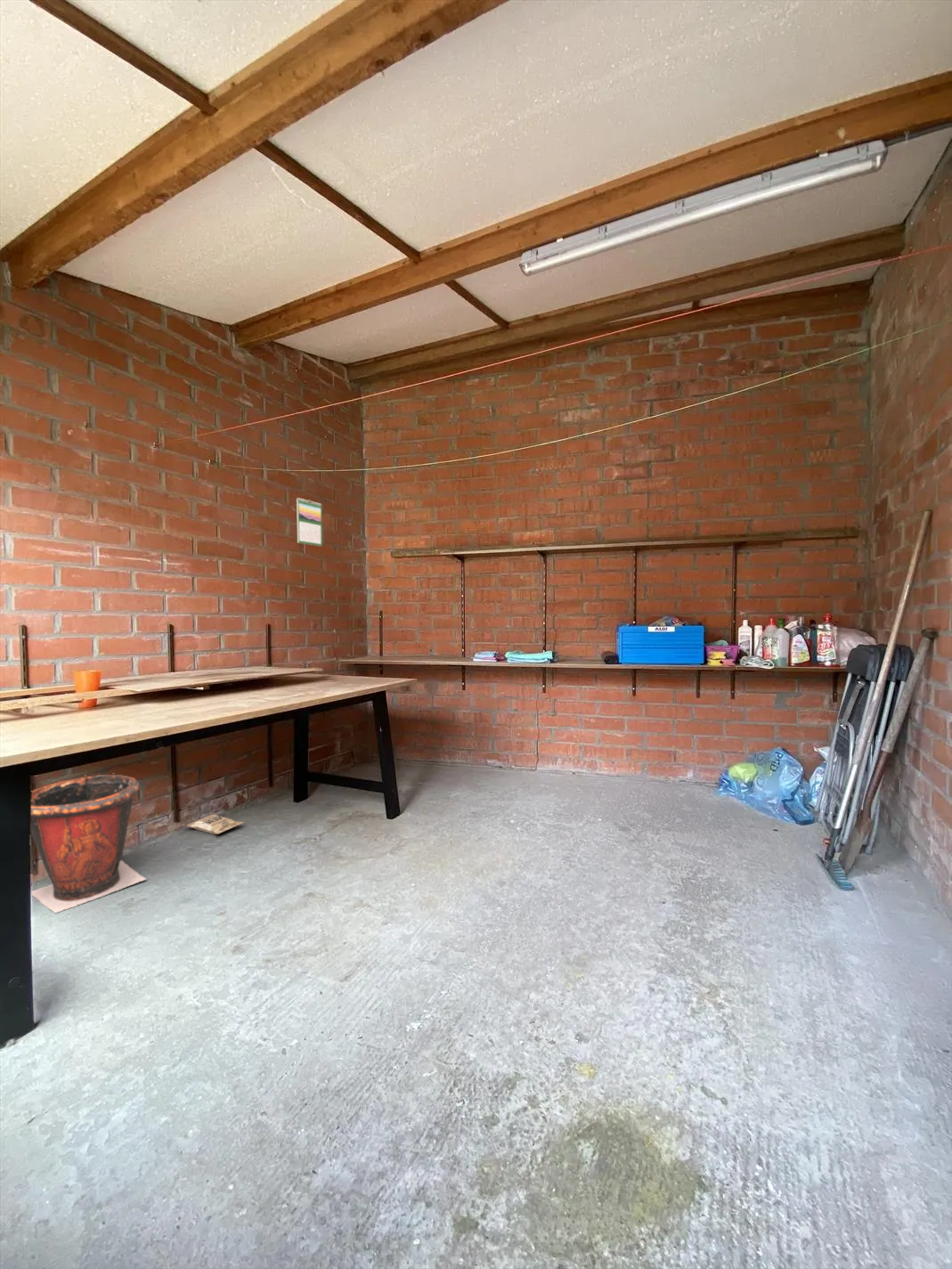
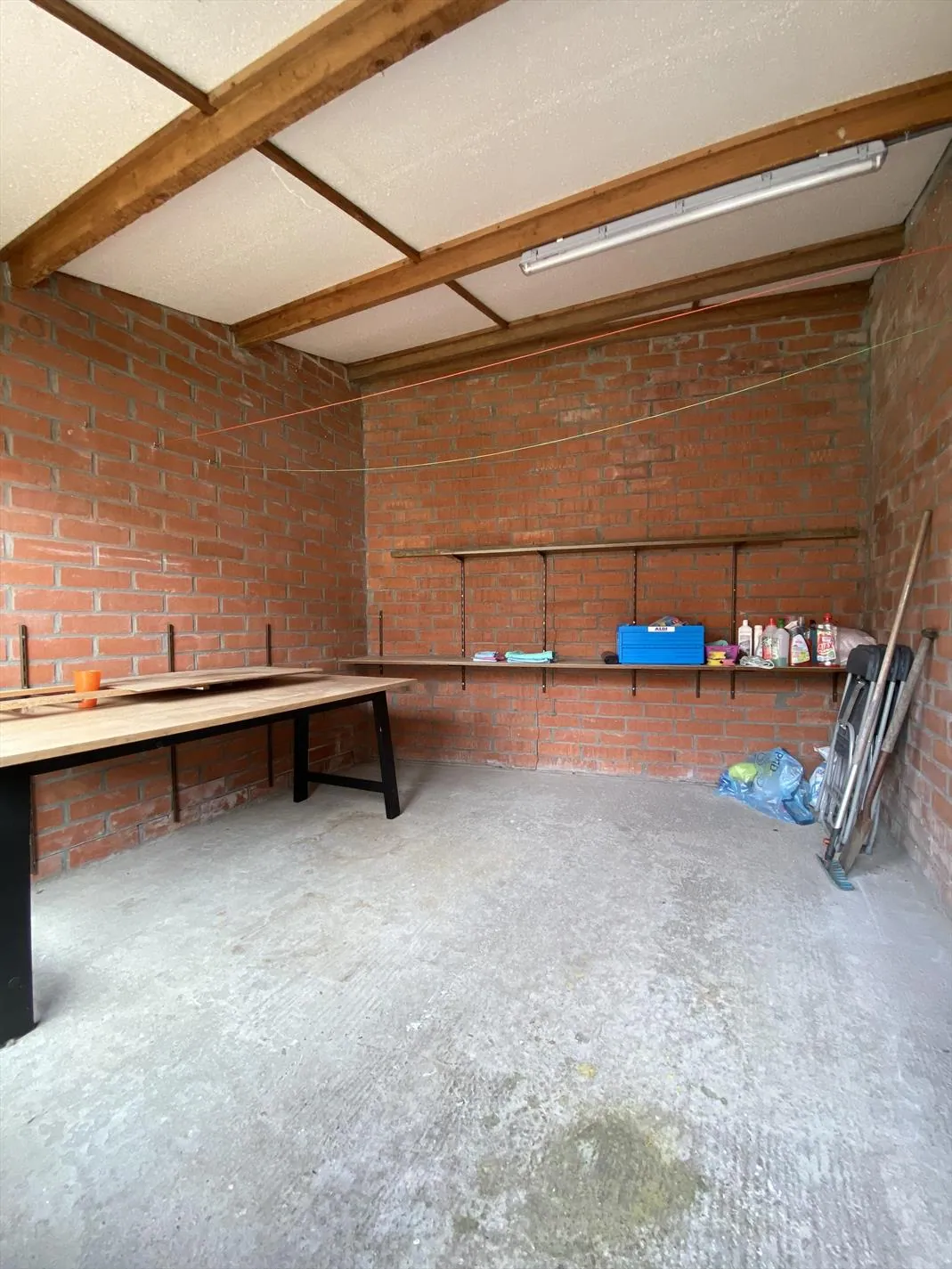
- calendar [296,497,323,547]
- bag [183,814,245,835]
- waste bin [30,774,147,915]
